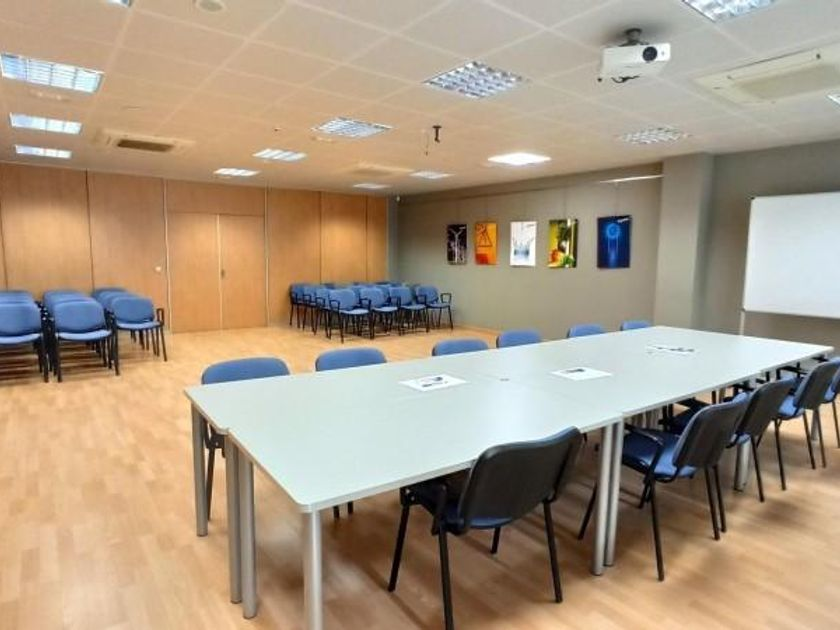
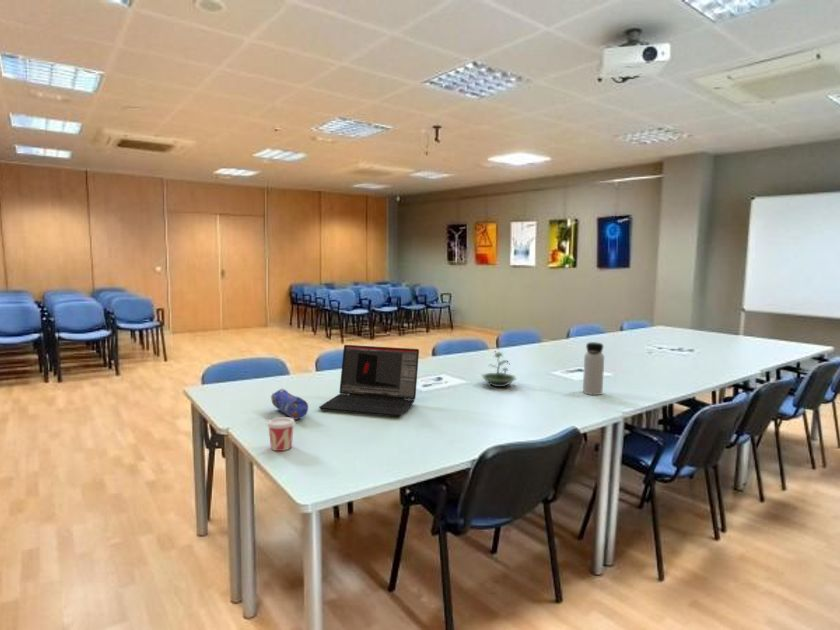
+ laptop [318,344,420,418]
+ terrarium [481,350,517,388]
+ pencil case [270,387,309,420]
+ cup [265,416,296,452]
+ water bottle [582,341,605,396]
